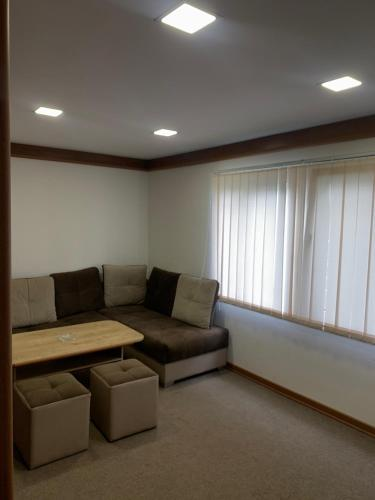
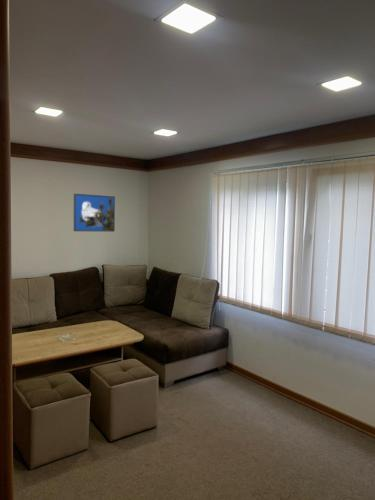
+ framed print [73,193,116,233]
